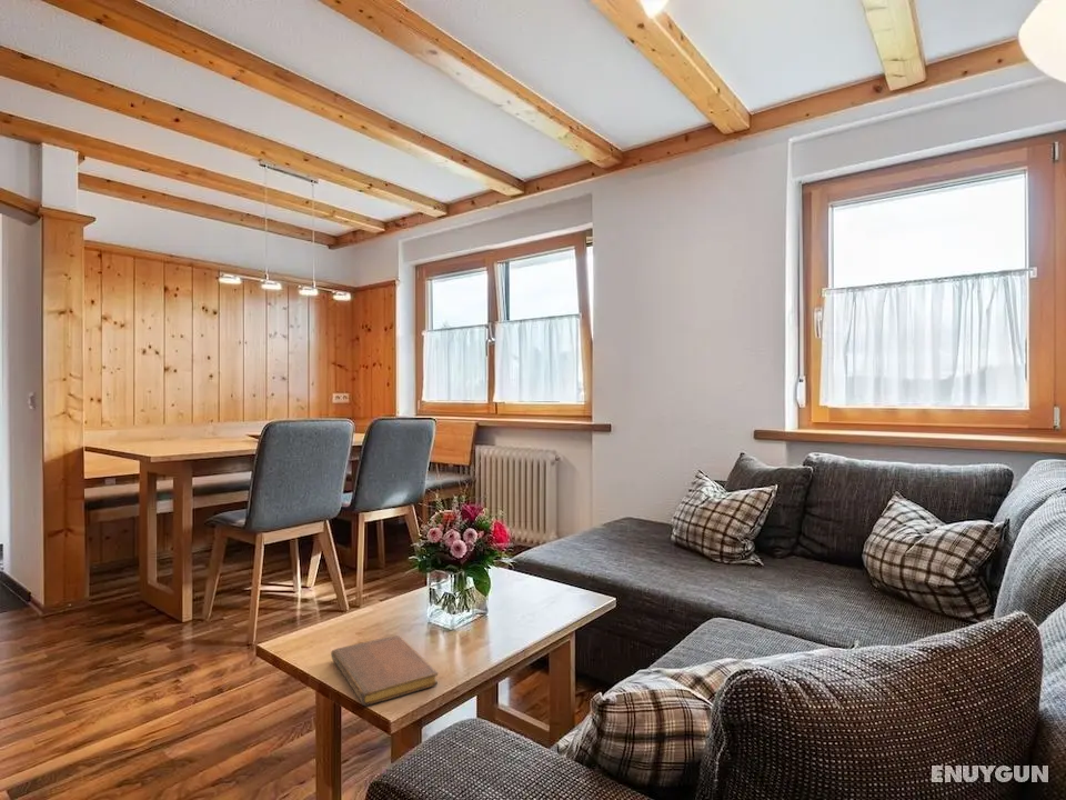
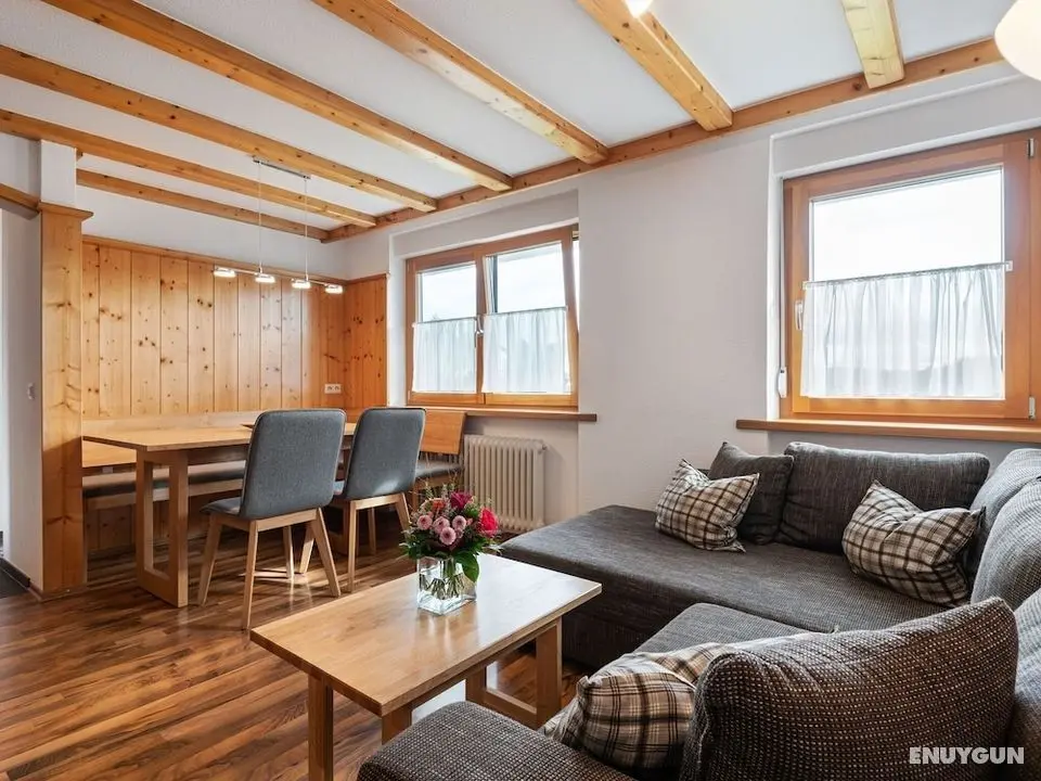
- notebook [330,634,439,707]
